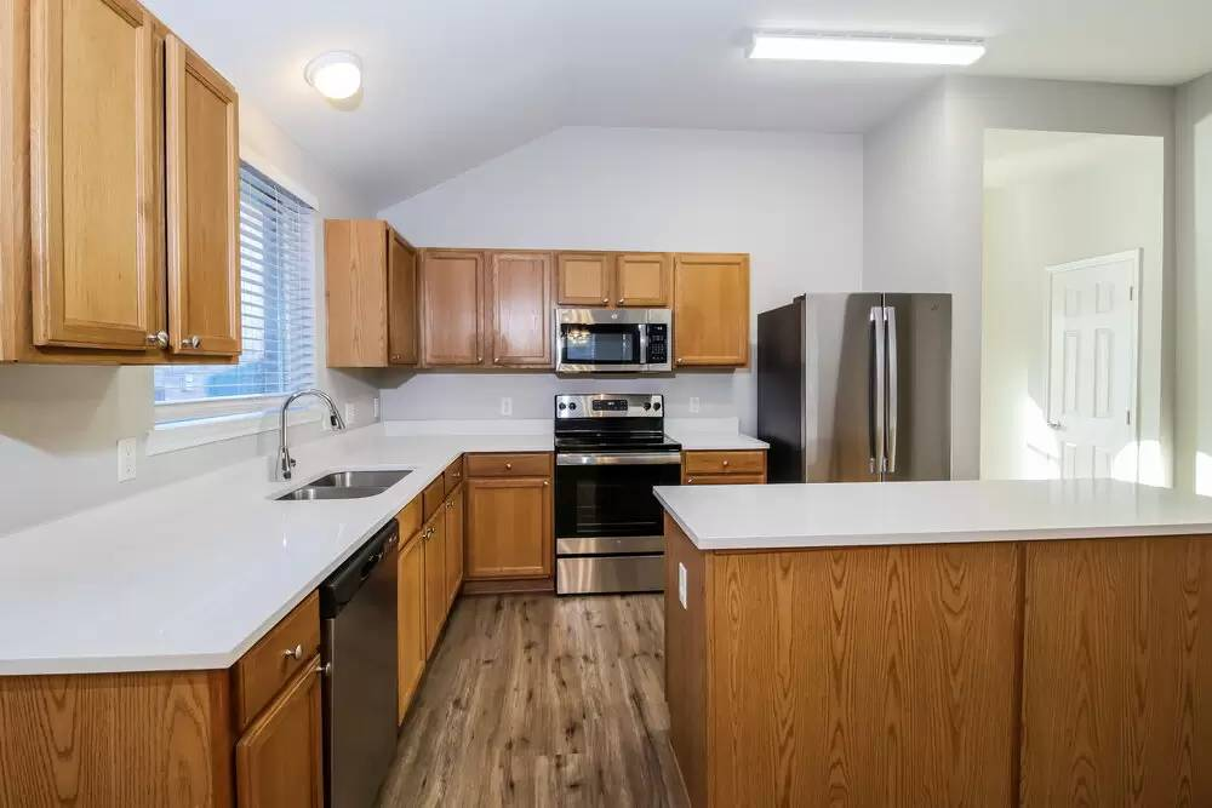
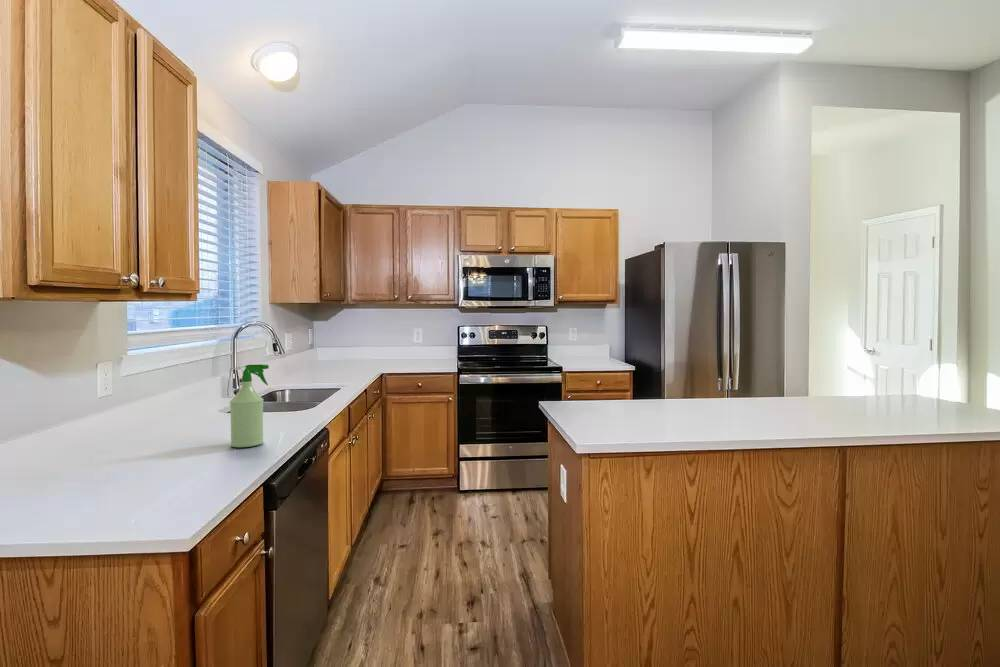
+ spray bottle [229,363,270,448]
